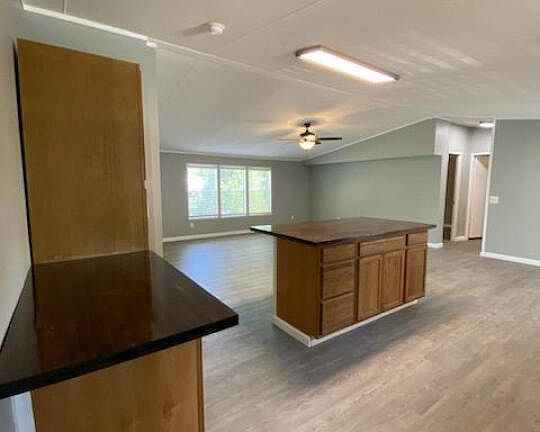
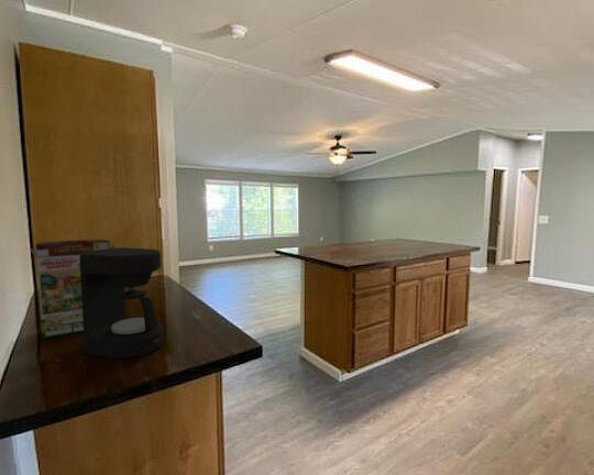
+ coffee maker [79,246,165,360]
+ cereal box [30,239,117,340]
